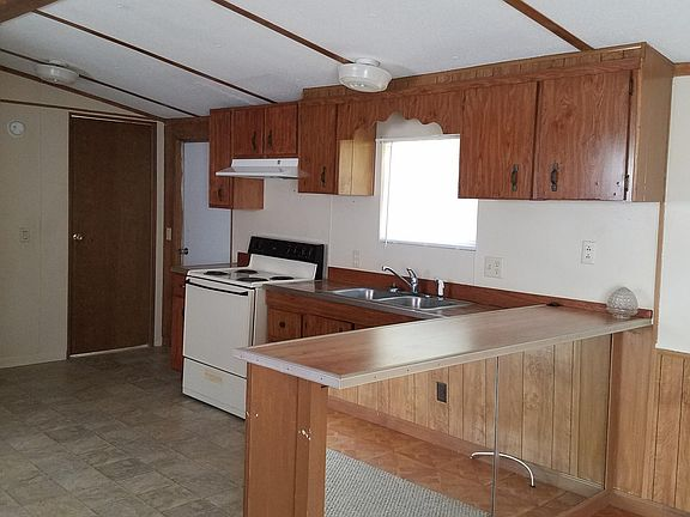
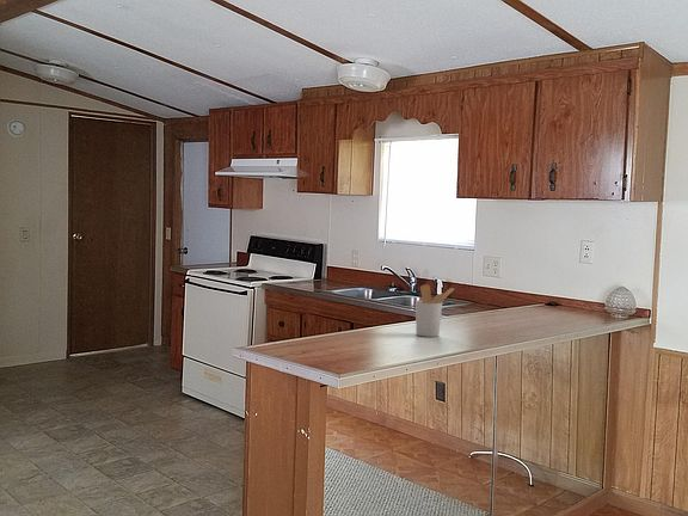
+ utensil holder [414,283,455,338]
